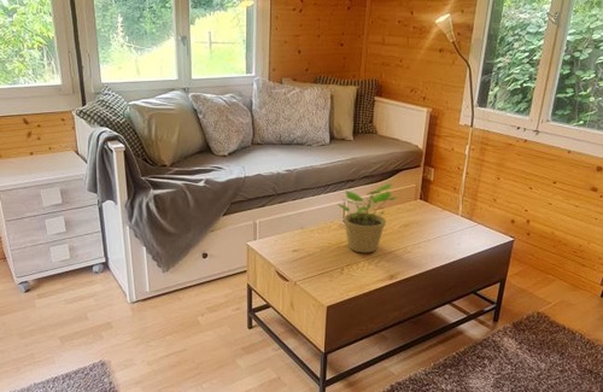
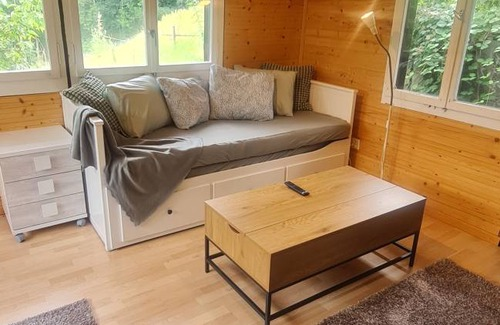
- potted plant [336,182,398,253]
